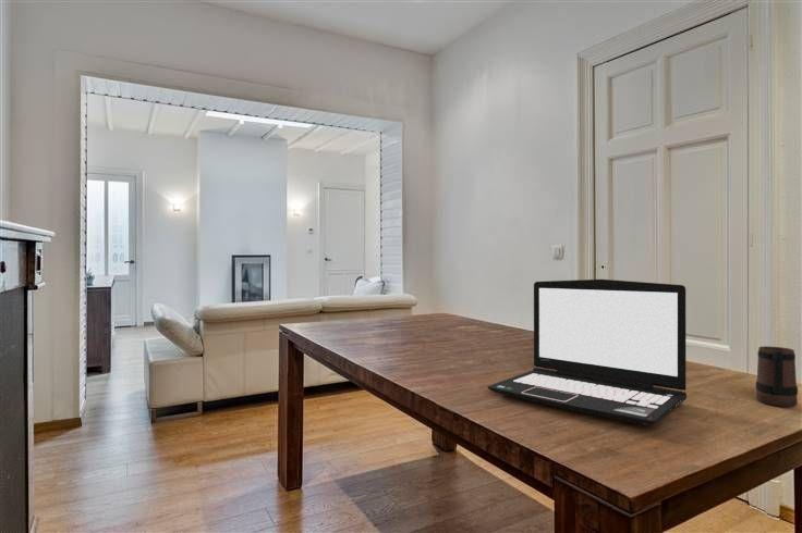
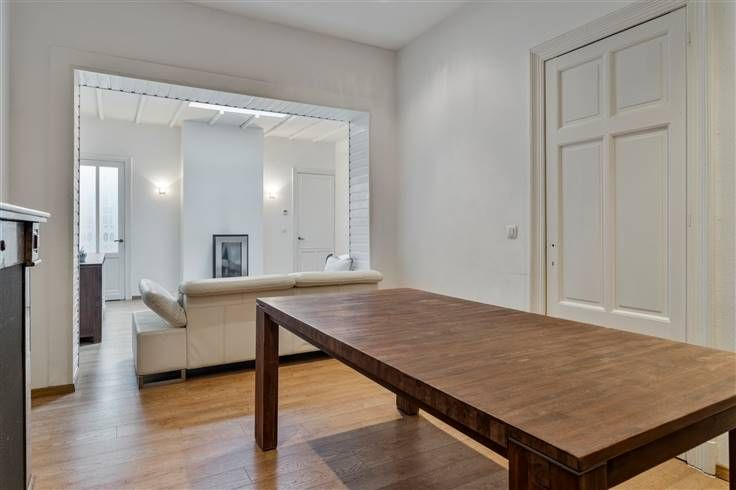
- laptop [487,278,688,426]
- mug [754,345,799,408]
